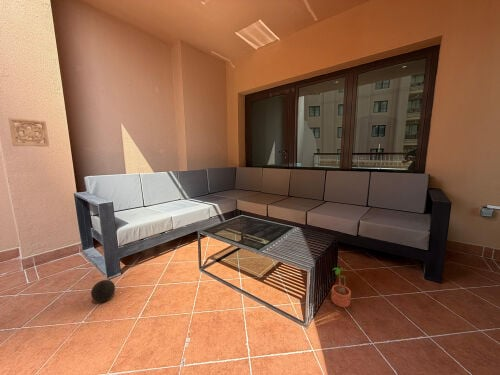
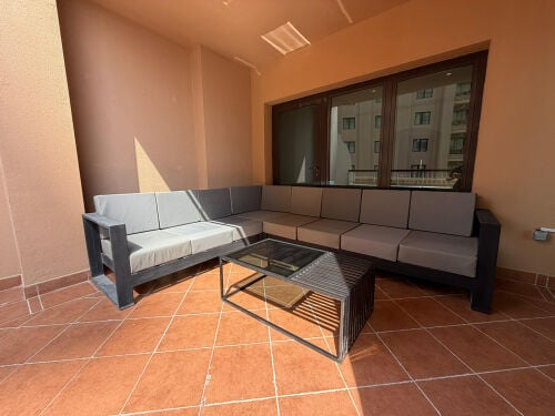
- decorative ball [90,279,116,303]
- wall ornament [7,117,50,147]
- potted plant [331,267,352,308]
